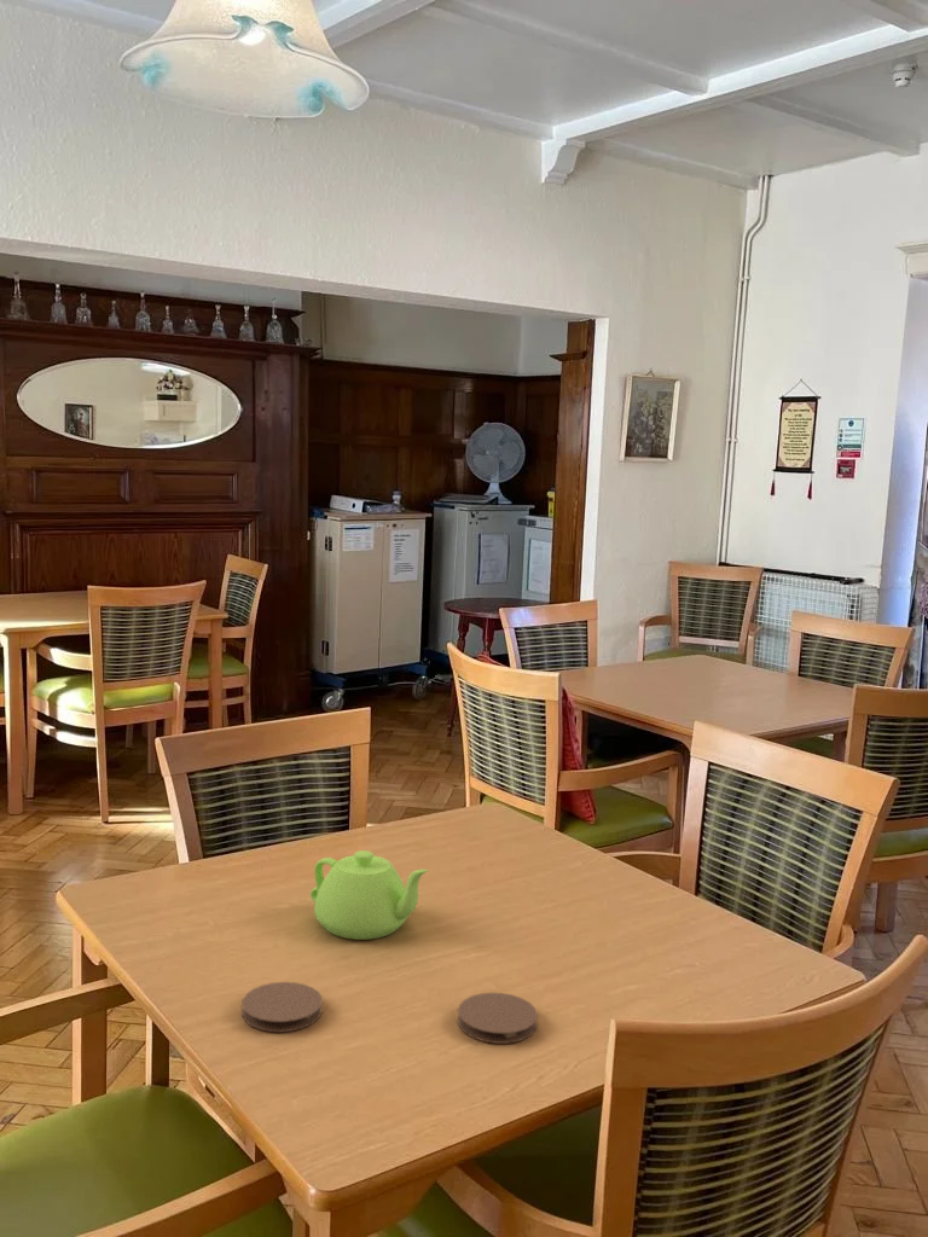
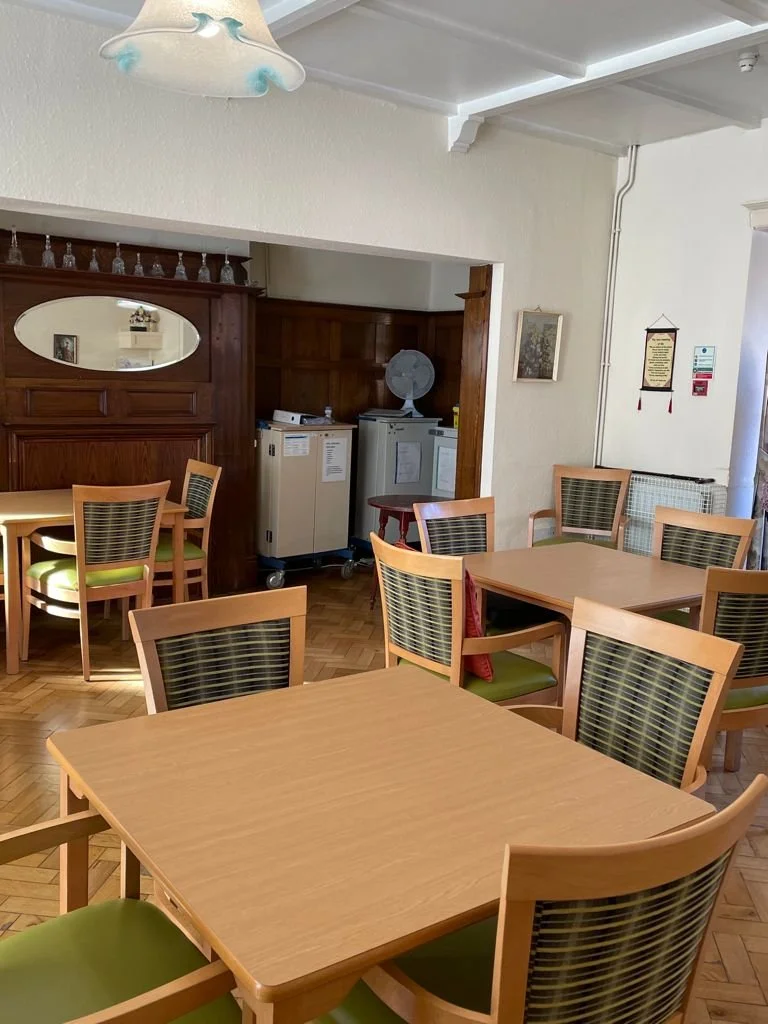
- teapot [309,849,429,941]
- coaster [240,981,324,1033]
- coaster [457,992,539,1045]
